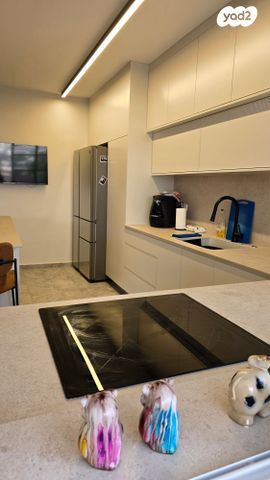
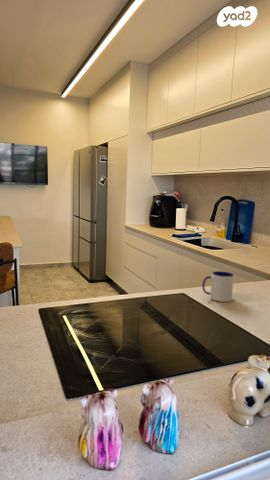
+ mug [201,270,235,303]
